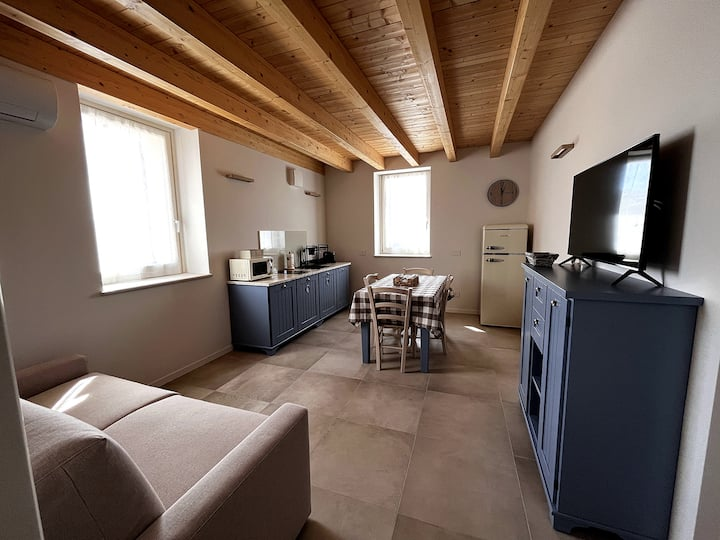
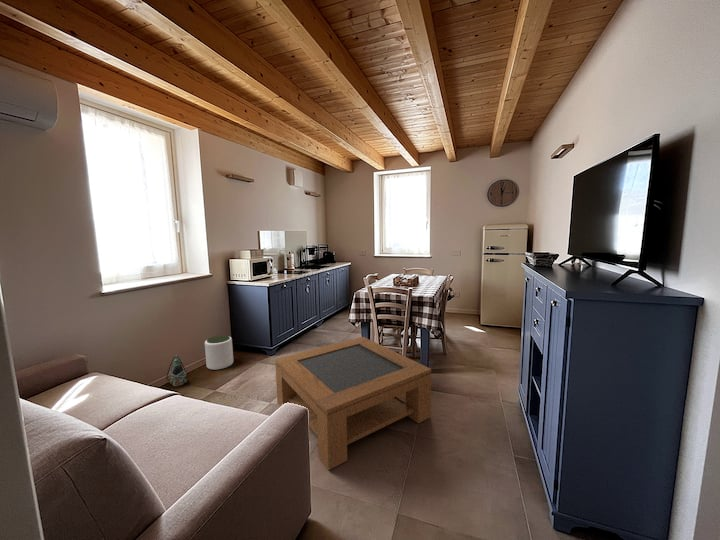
+ lantern [165,354,189,387]
+ plant pot [204,334,234,371]
+ coffee table [274,336,432,471]
